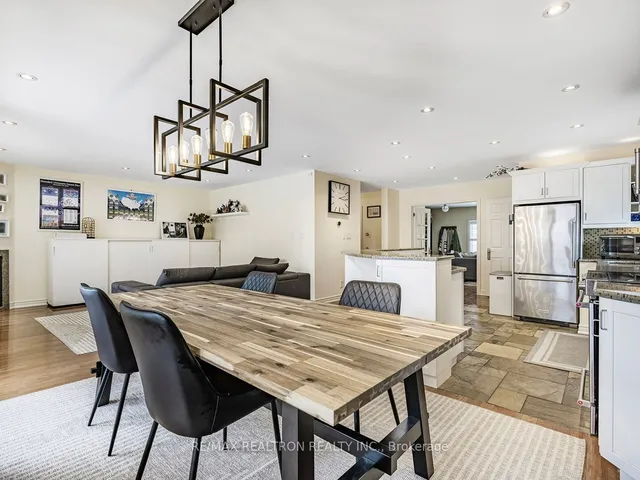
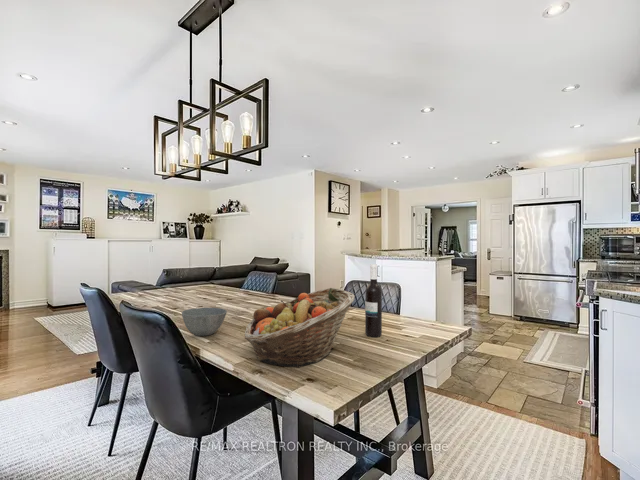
+ bowl [181,307,228,337]
+ fruit basket [244,287,356,369]
+ wine bottle [364,263,383,338]
